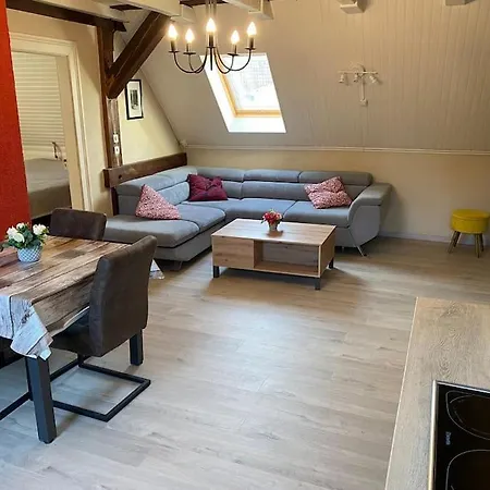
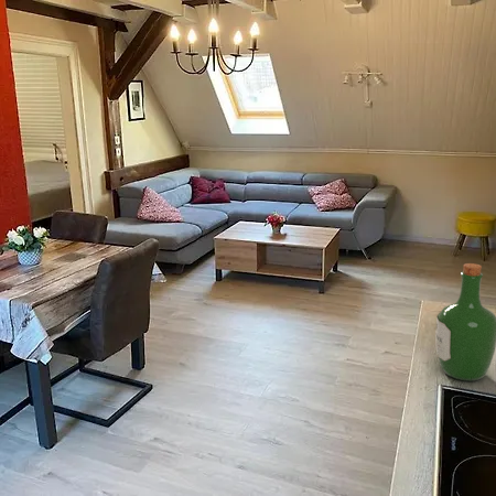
+ wine bottle [434,262,496,381]
